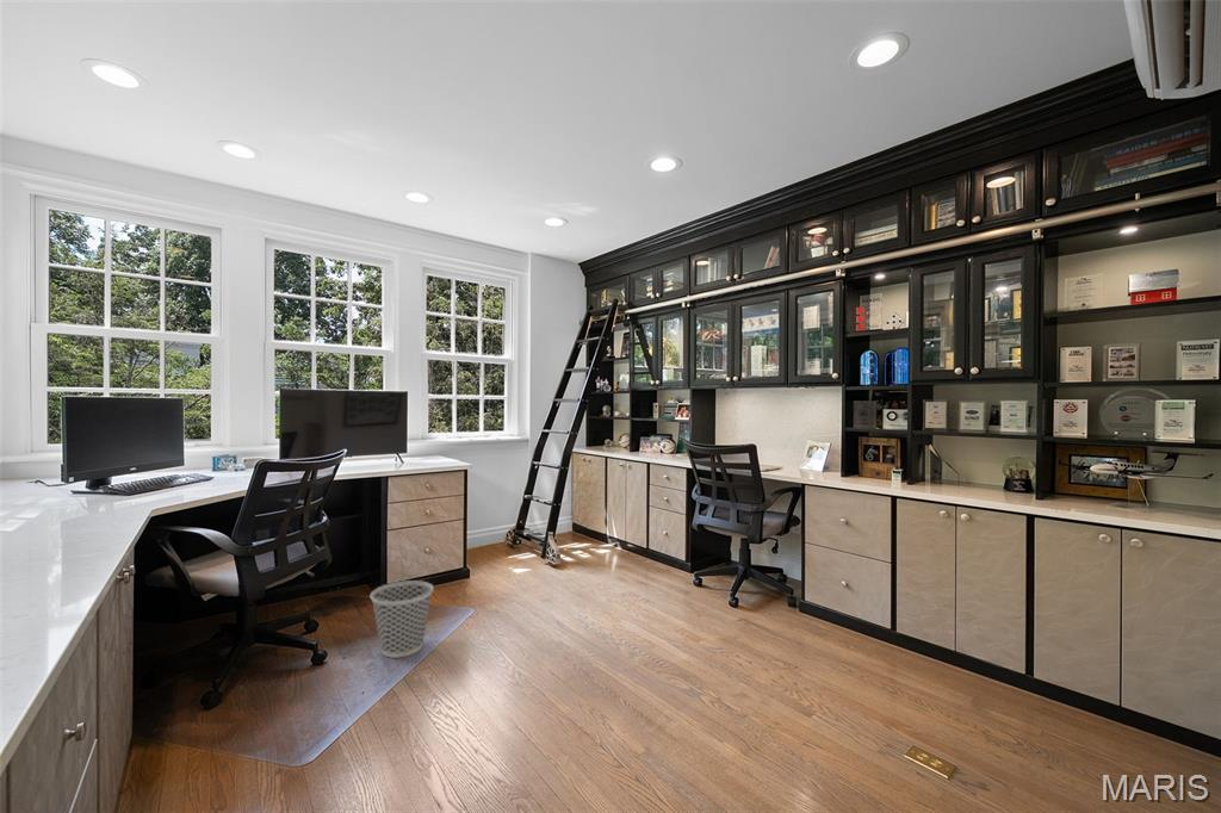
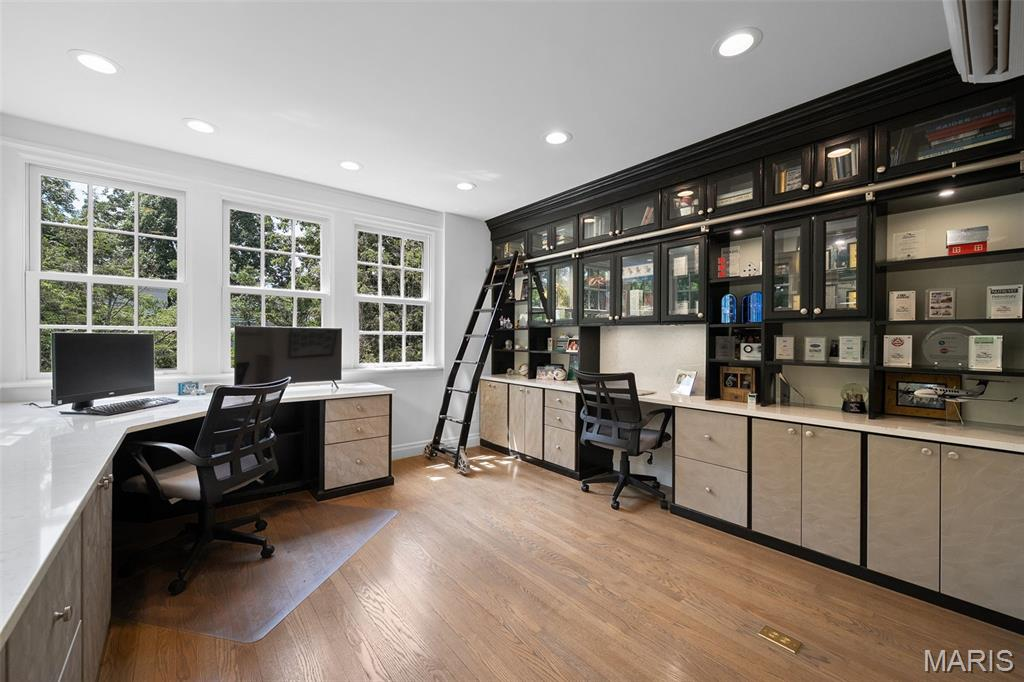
- wastebasket [370,579,434,659]
